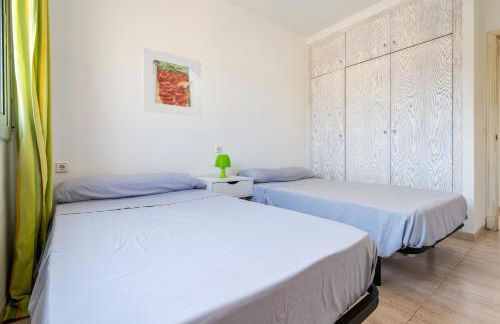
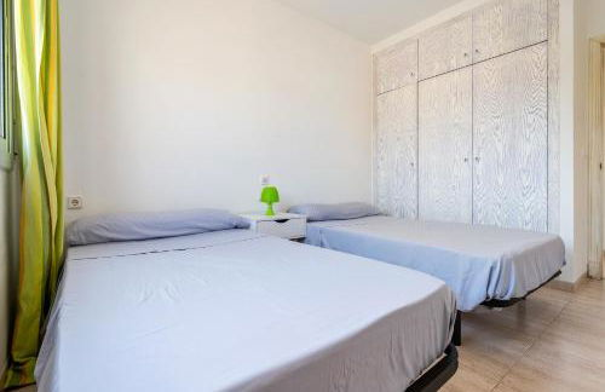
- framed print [141,46,203,118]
